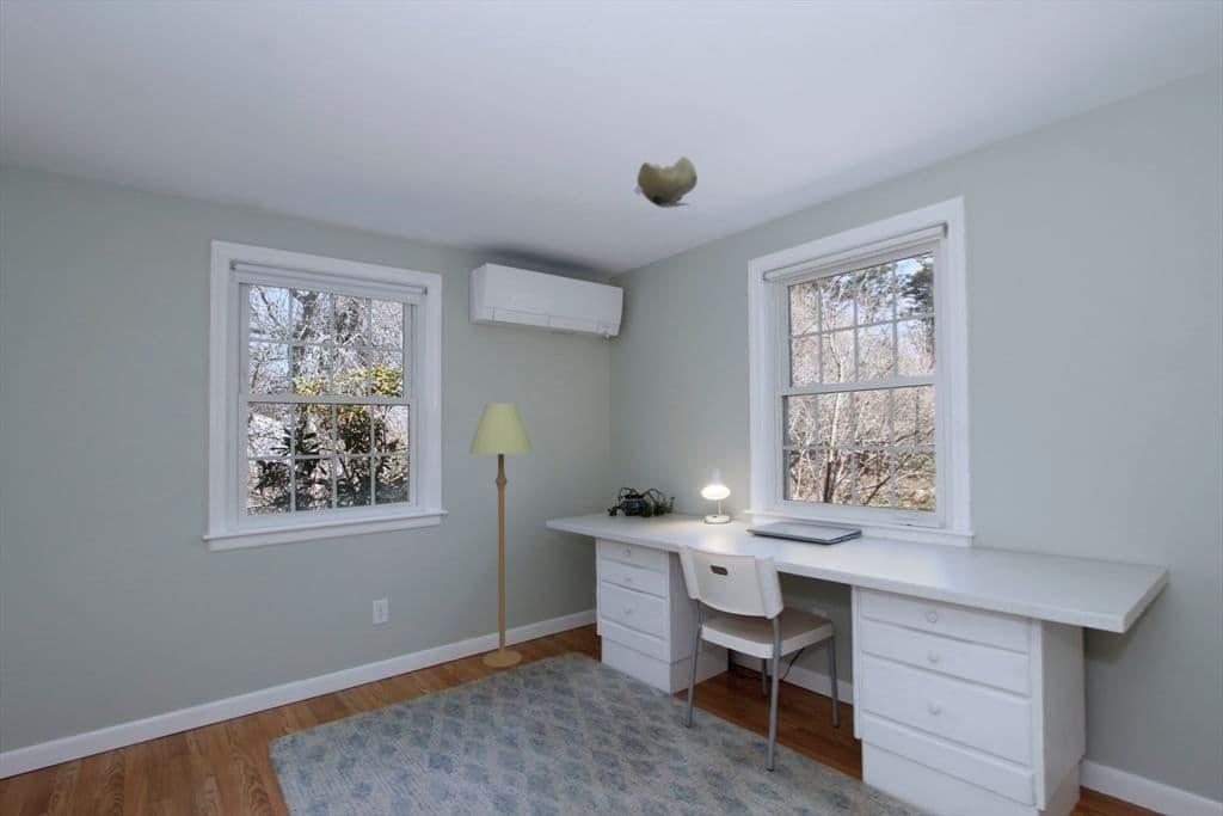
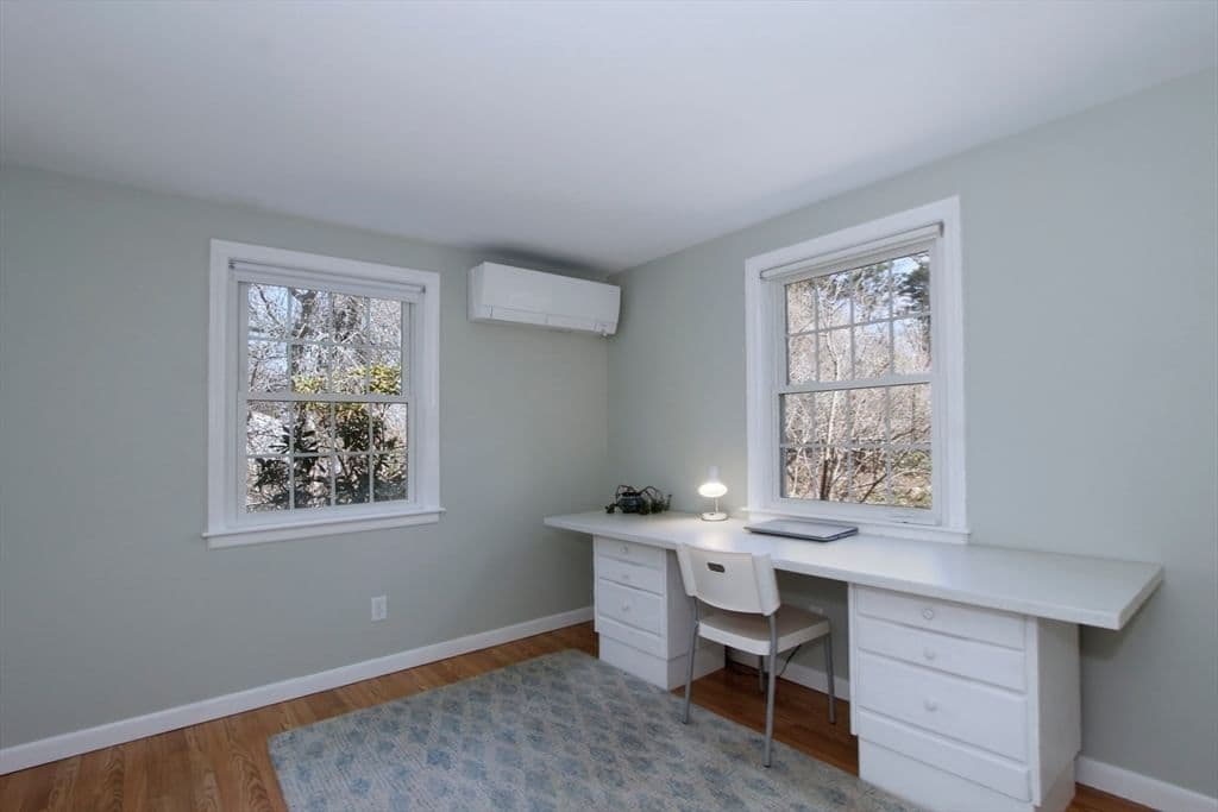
- ceiling light [632,155,699,209]
- floor lamp [468,403,534,668]
